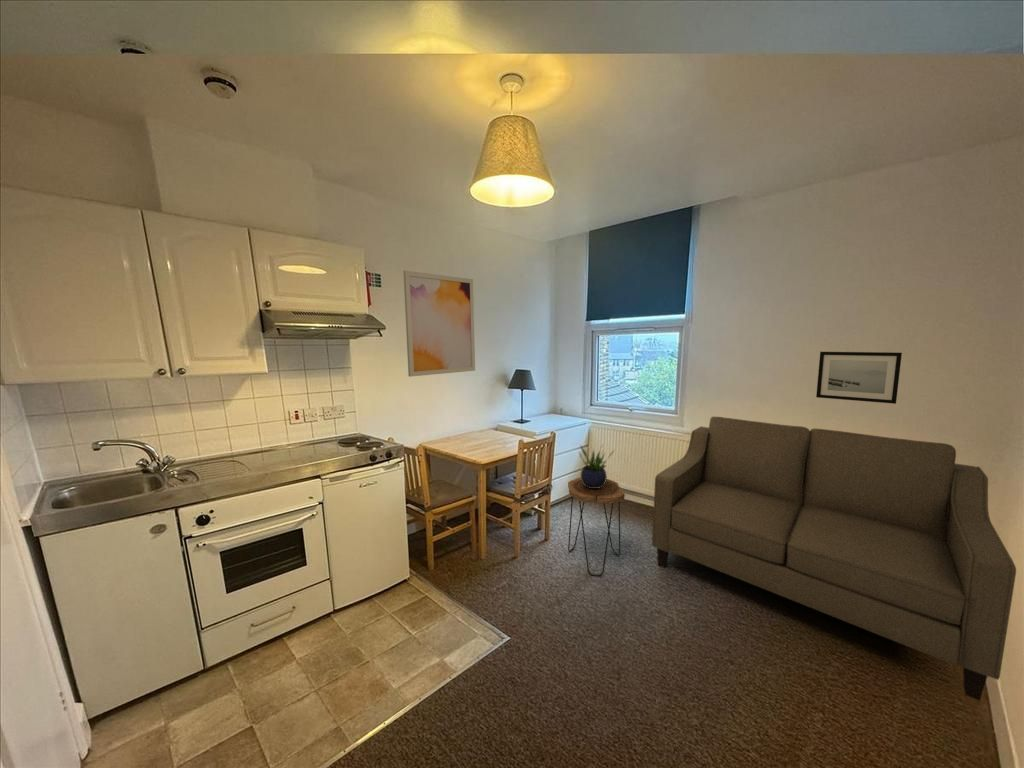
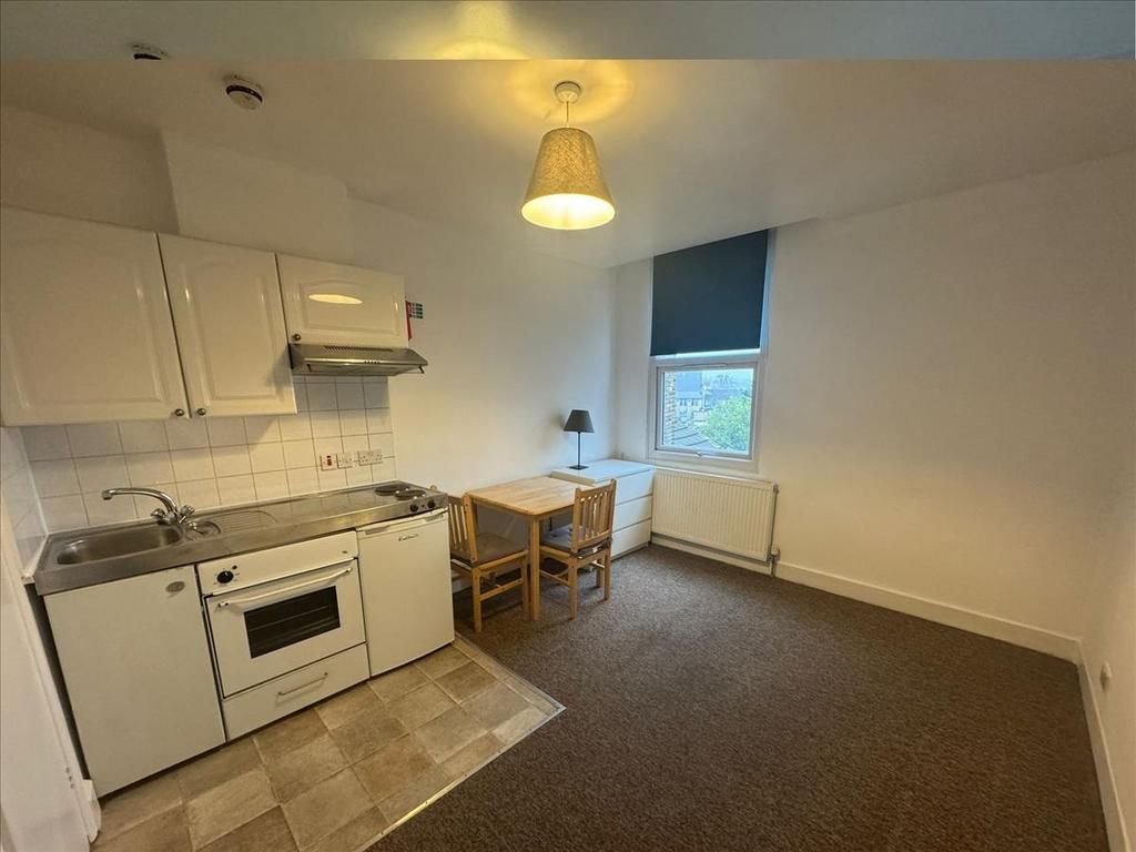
- potted plant [578,443,615,488]
- sofa [651,416,1017,702]
- wall art [815,351,903,405]
- wall art [403,269,476,378]
- side table [567,477,626,577]
